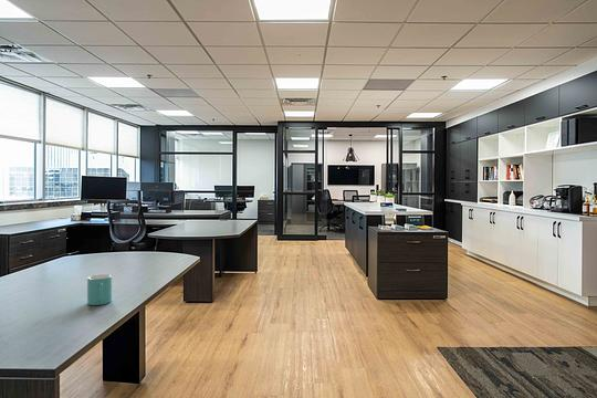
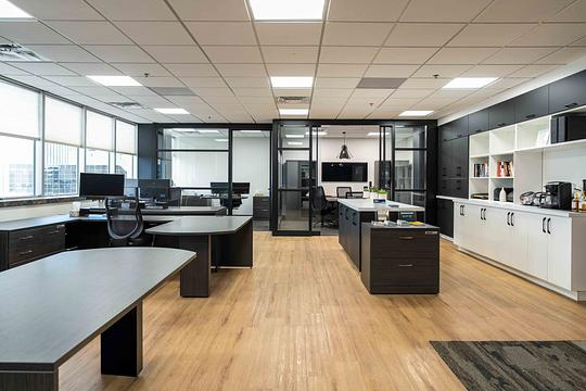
- mug [86,273,113,306]
